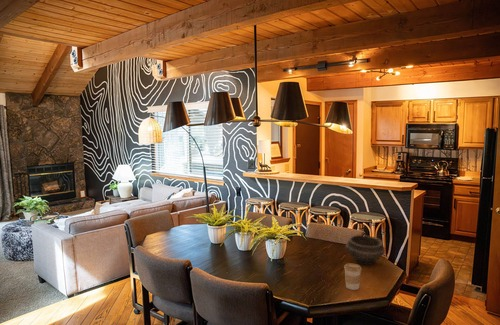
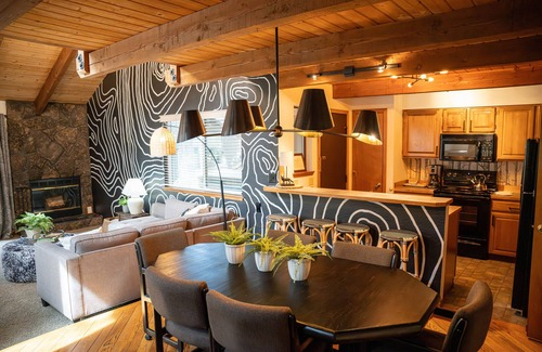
- coffee cup [343,262,363,291]
- bowl [344,234,386,266]
